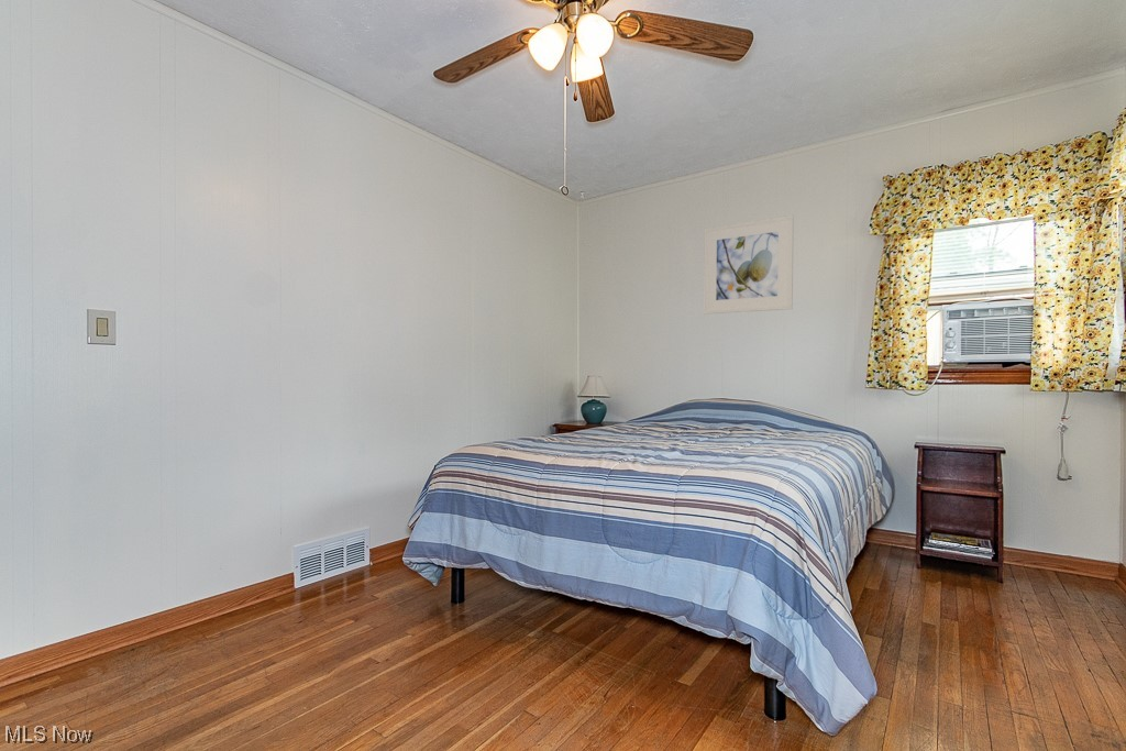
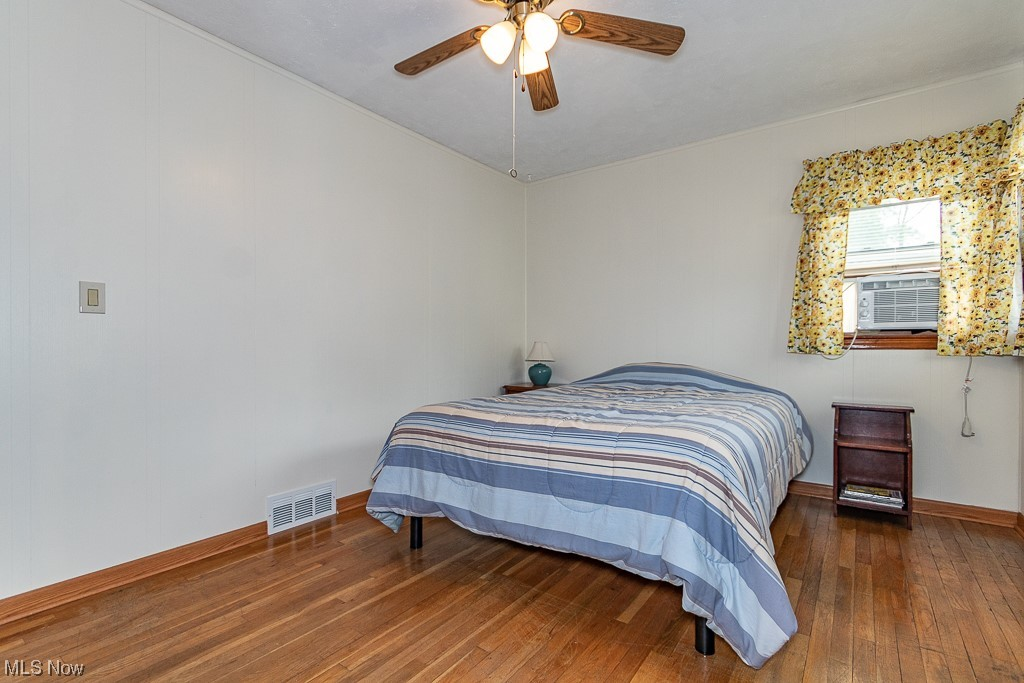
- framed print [703,214,795,314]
